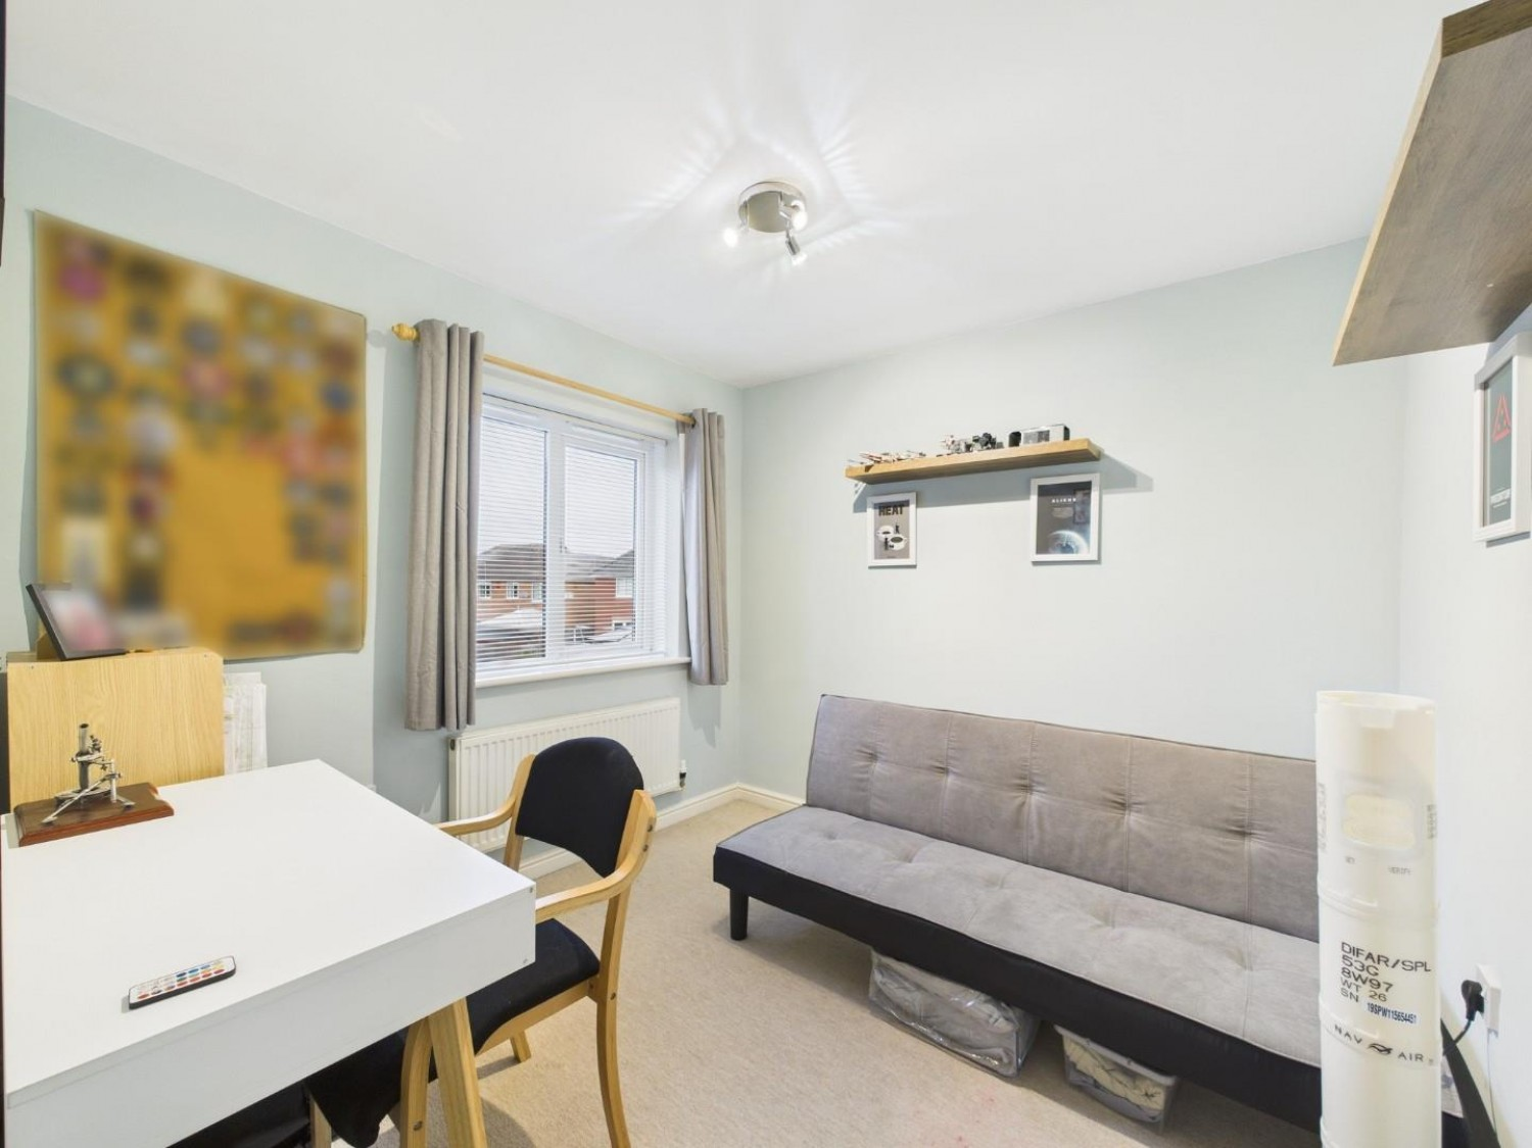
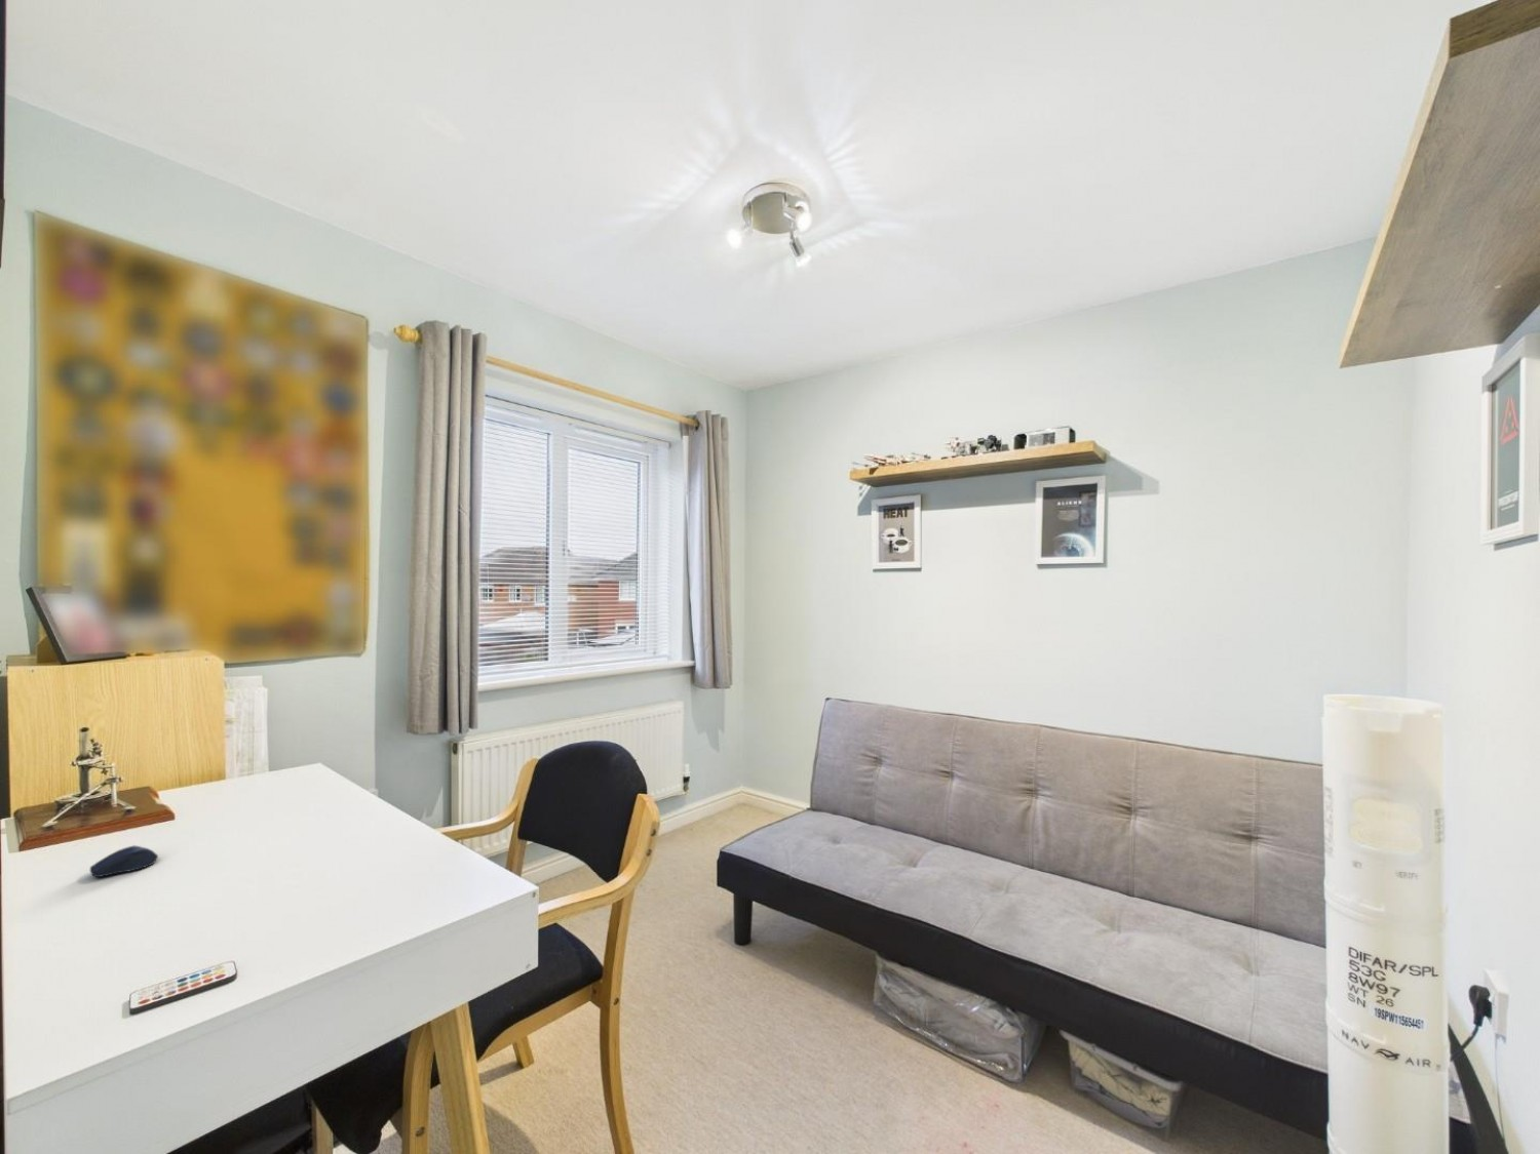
+ computer mouse [90,844,159,878]
